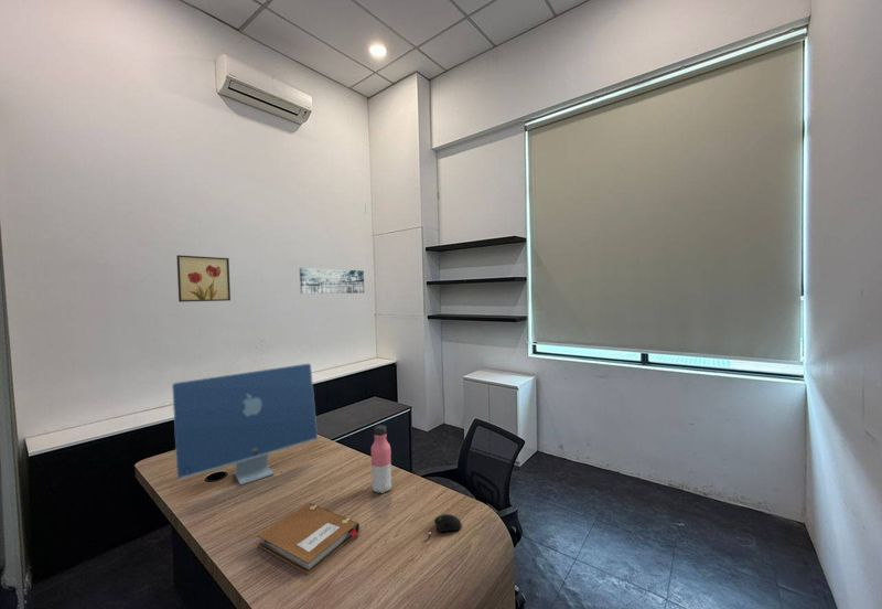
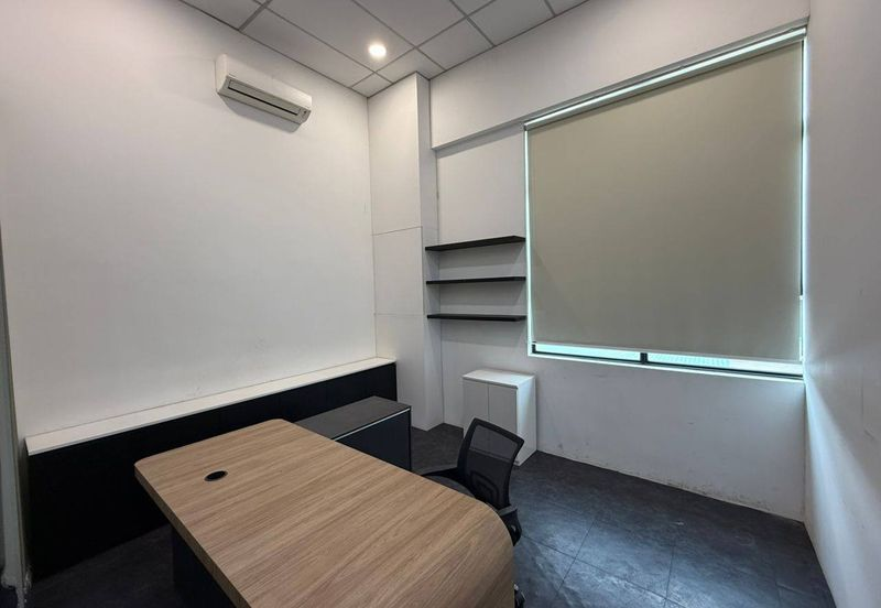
- computer monitor [171,363,319,487]
- computer mouse [421,513,463,543]
- notebook [256,502,361,576]
- wall art [175,254,232,303]
- wall art [299,267,365,295]
- water bottle [370,424,392,494]
